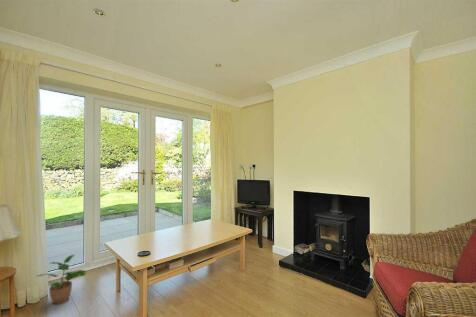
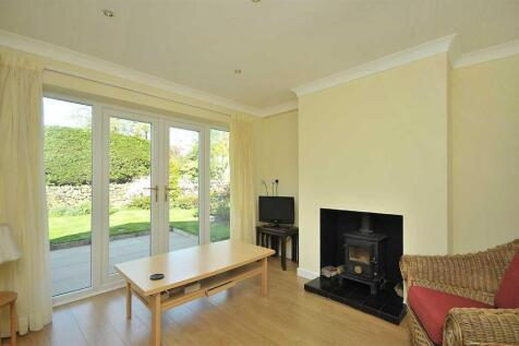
- potted plant [37,254,87,305]
